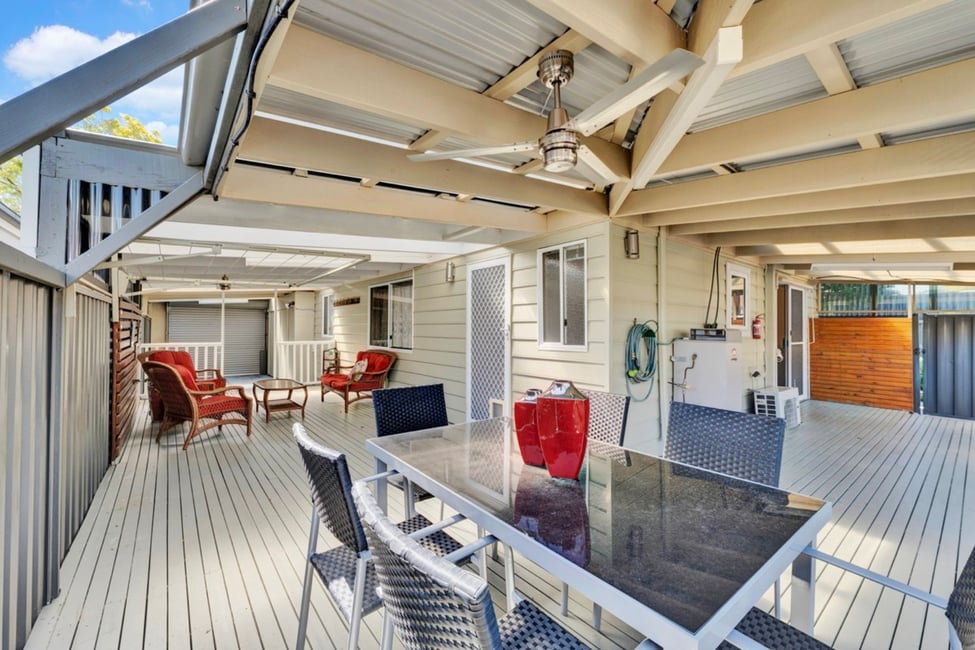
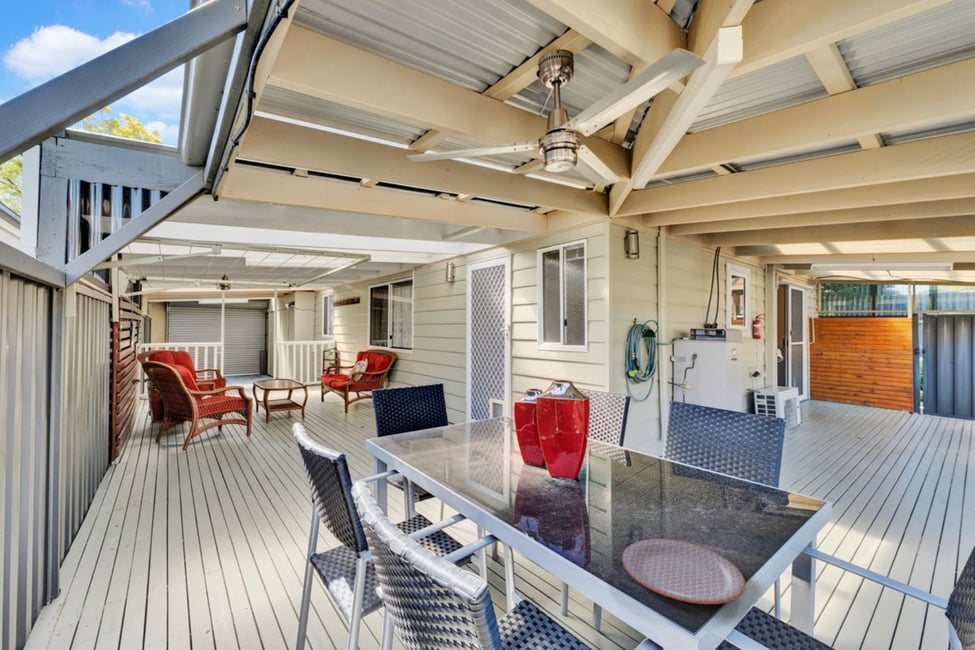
+ plate [621,538,746,605]
